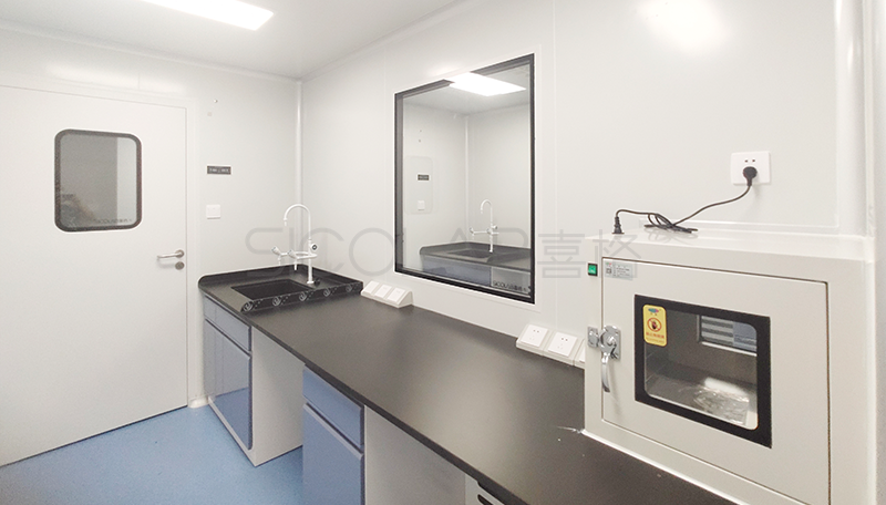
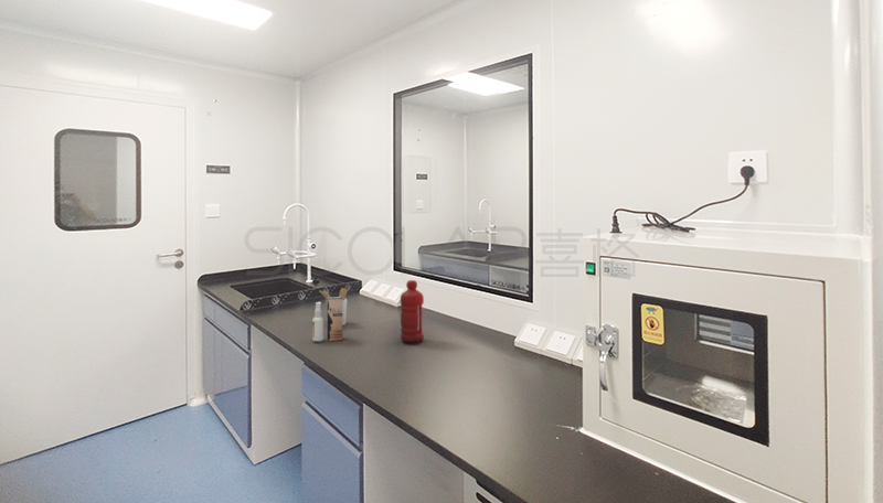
+ utensil holder [319,287,349,327]
+ spray bottle [311,296,344,342]
+ water bottle [400,279,425,343]
